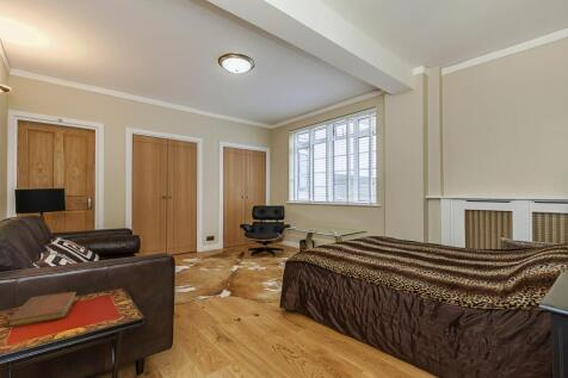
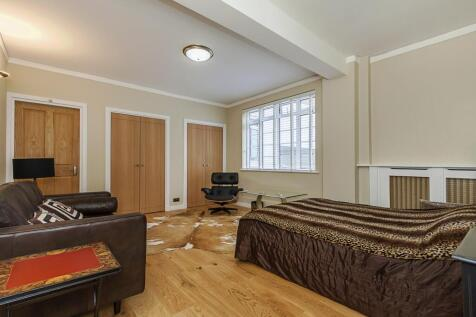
- notebook [6,291,78,328]
